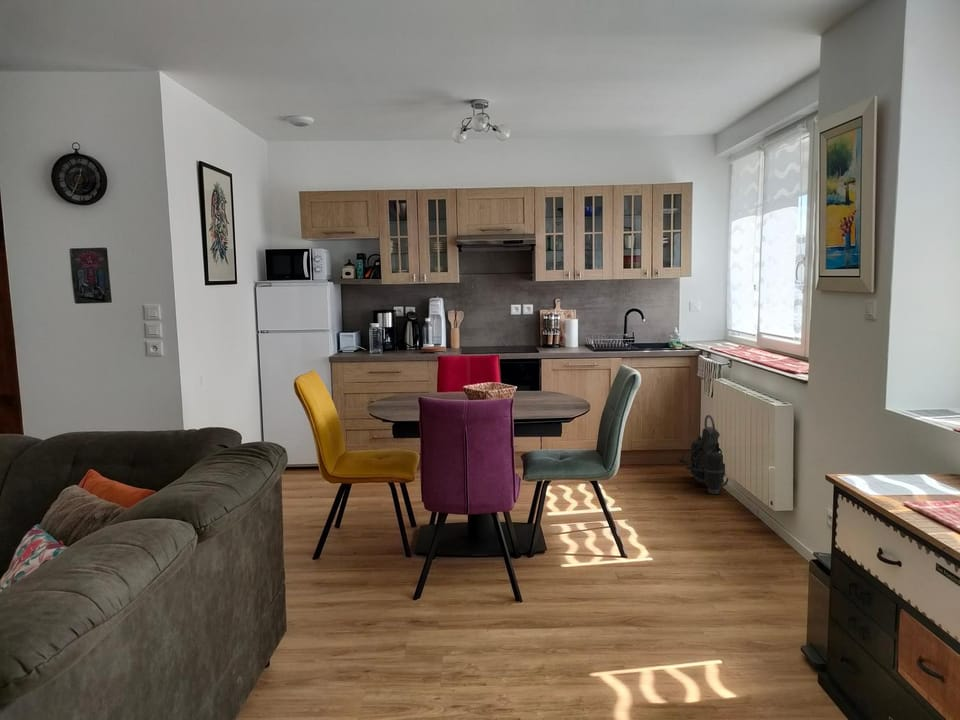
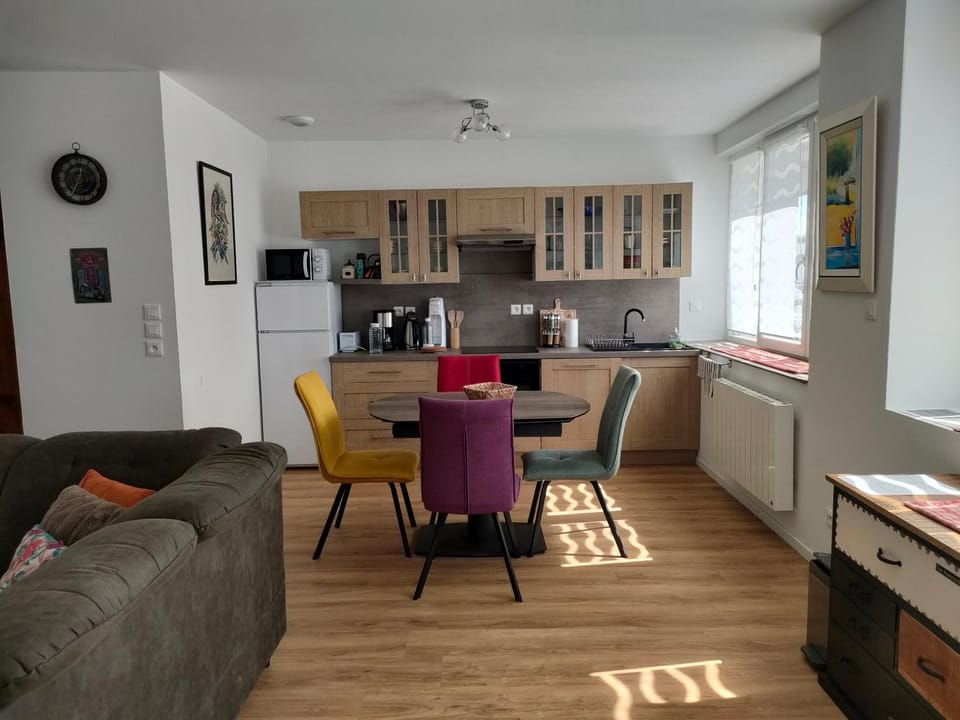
- backpack [678,414,729,495]
